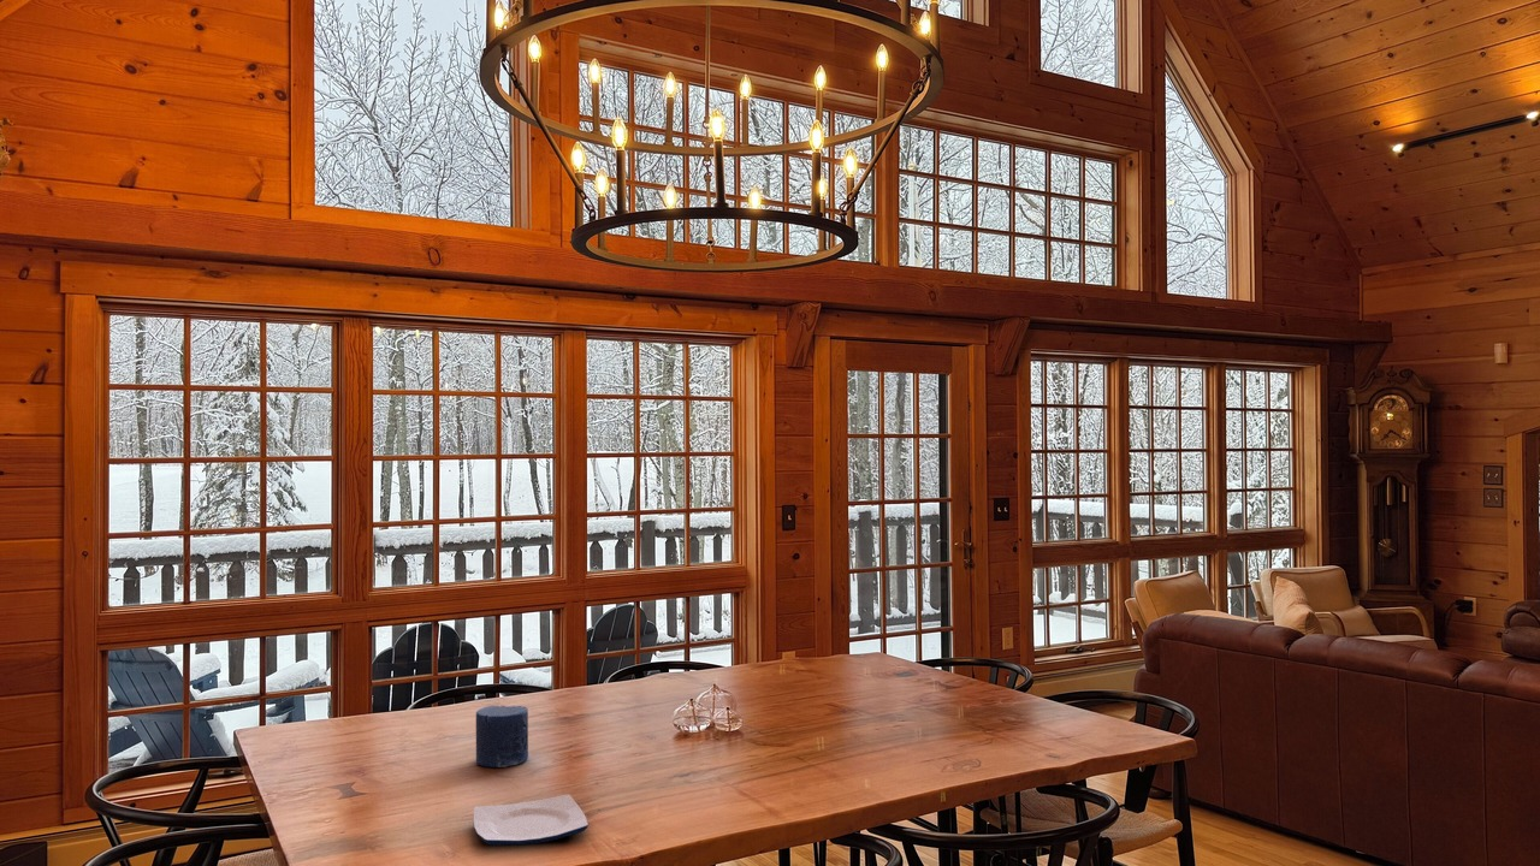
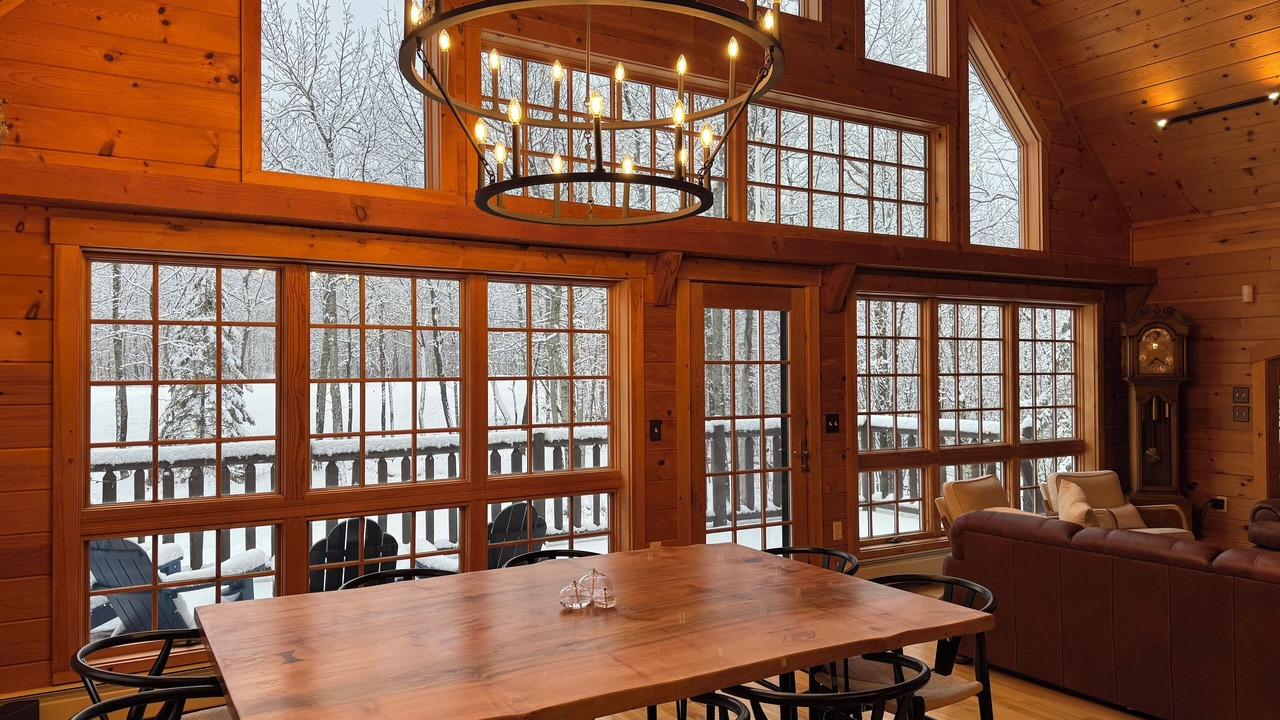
- plate [473,794,590,847]
- candle [475,705,529,769]
